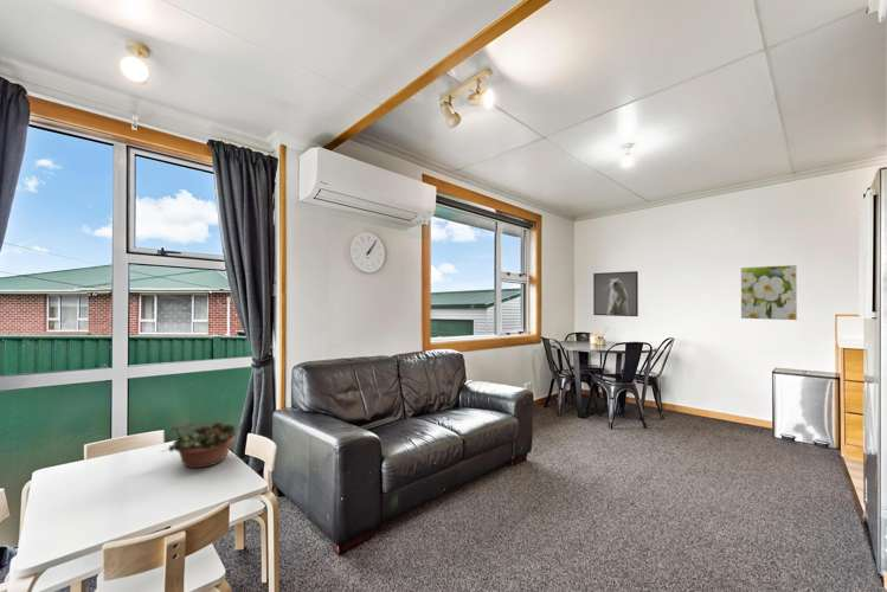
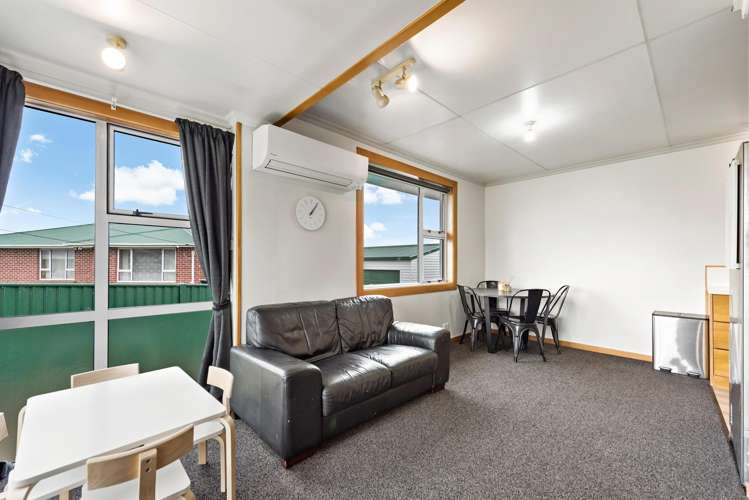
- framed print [740,264,798,321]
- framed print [592,270,639,317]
- succulent planter [159,420,237,469]
